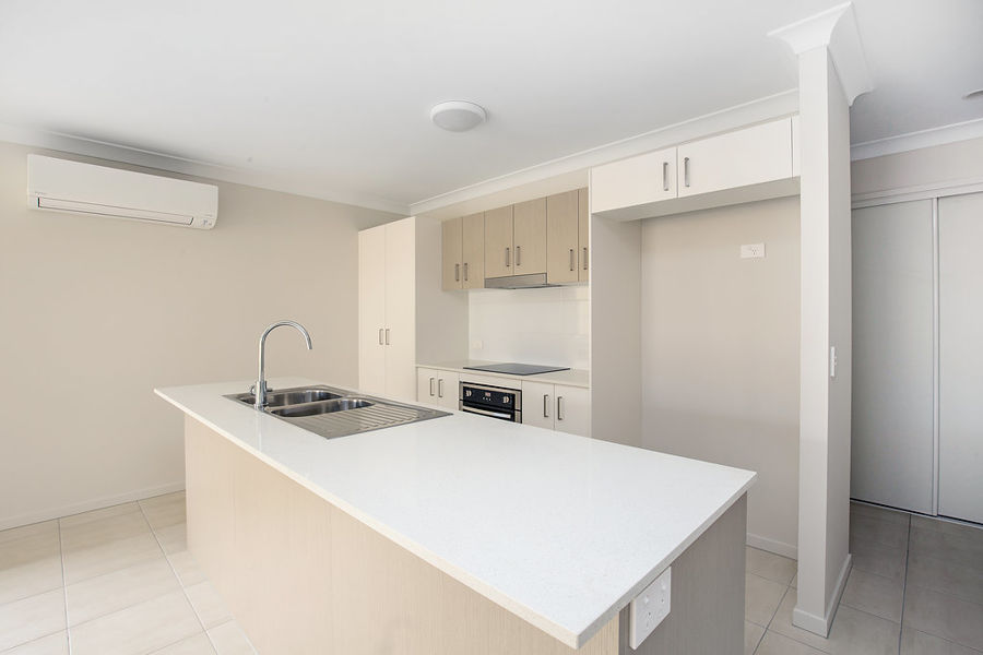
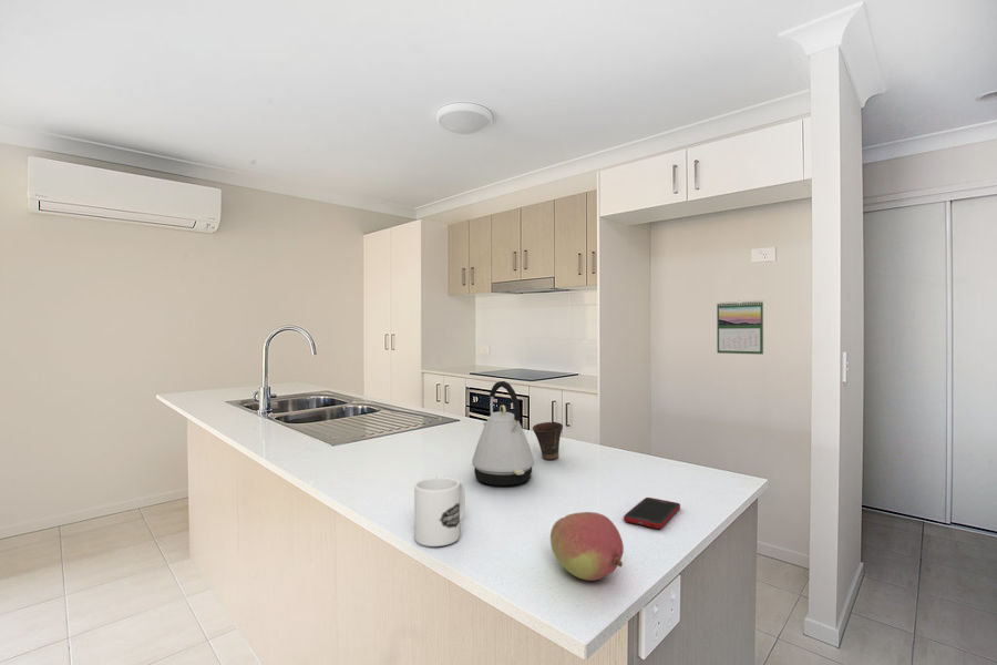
+ fruit [549,511,625,582]
+ cell phone [623,497,681,530]
+ mug [413,477,466,548]
+ cup [532,421,564,461]
+ calendar [716,299,764,356]
+ kettle [471,380,535,487]
